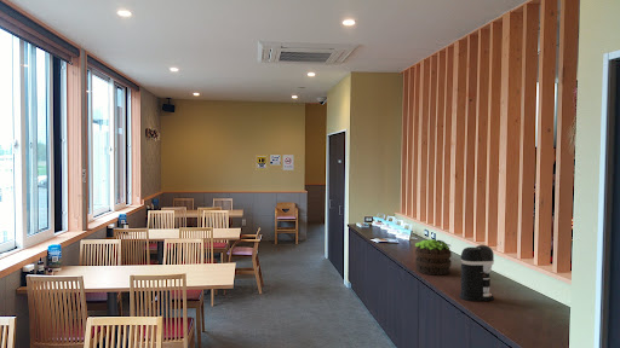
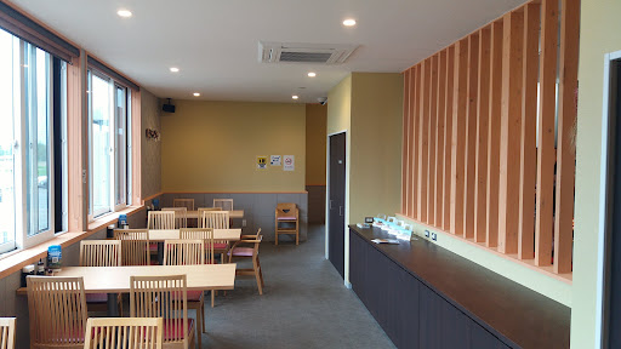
- coffee maker [458,244,495,302]
- potted plant [414,238,453,277]
